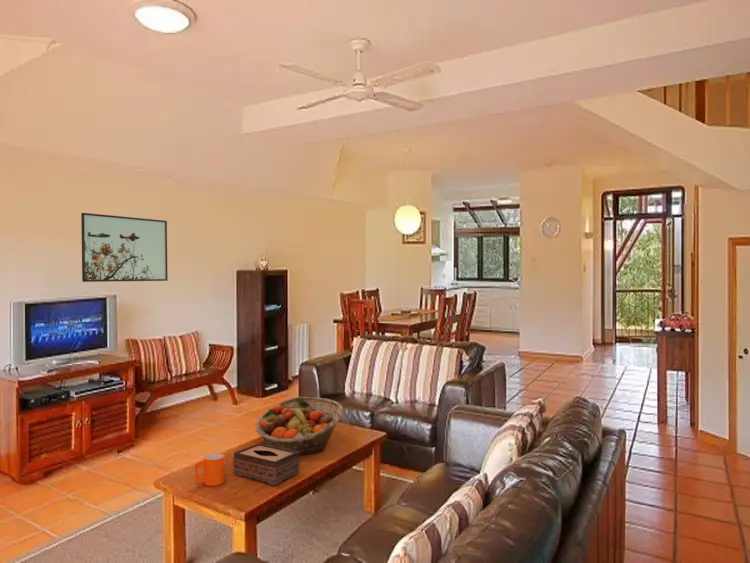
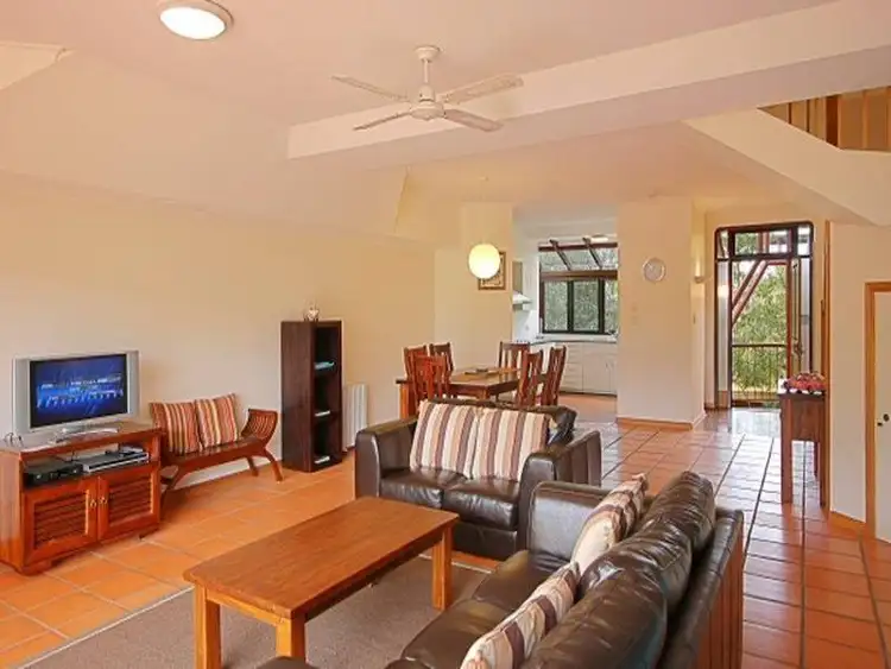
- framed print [80,212,169,283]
- tissue box [232,442,301,486]
- mug [194,452,226,487]
- fruit basket [254,396,344,456]
